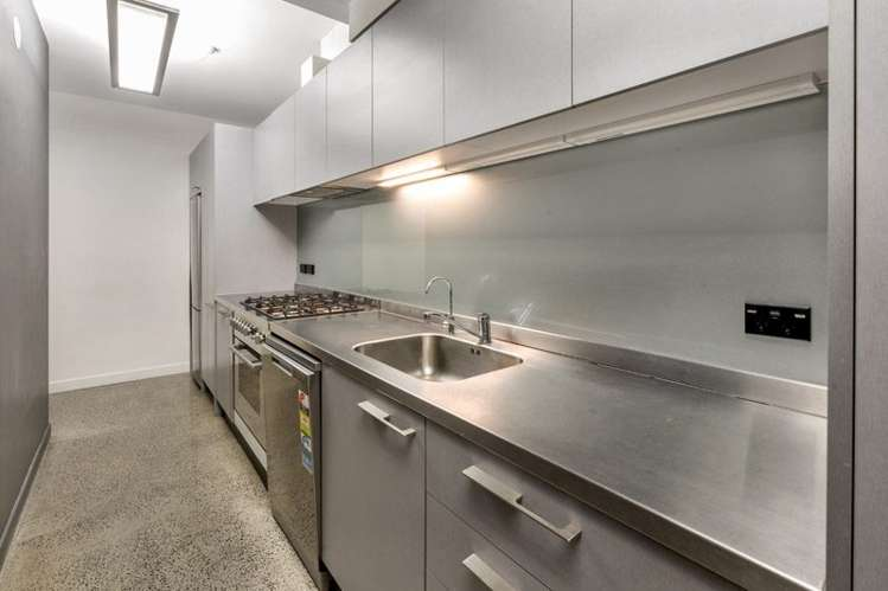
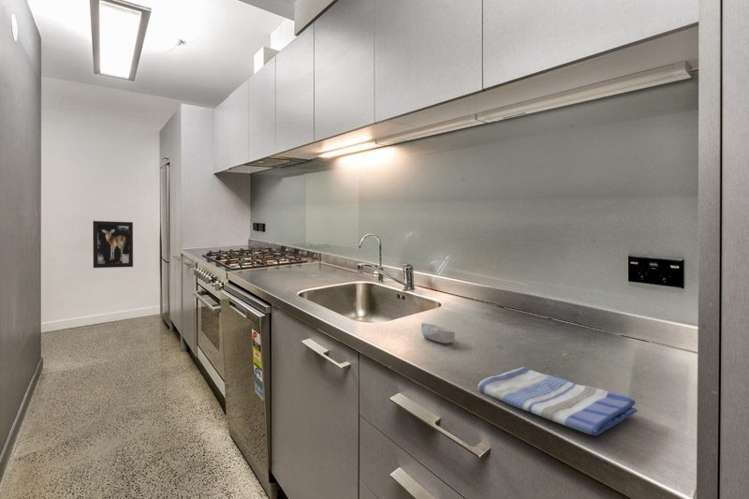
+ dish towel [477,366,638,436]
+ soap bar [420,322,456,344]
+ wall art [92,220,134,269]
